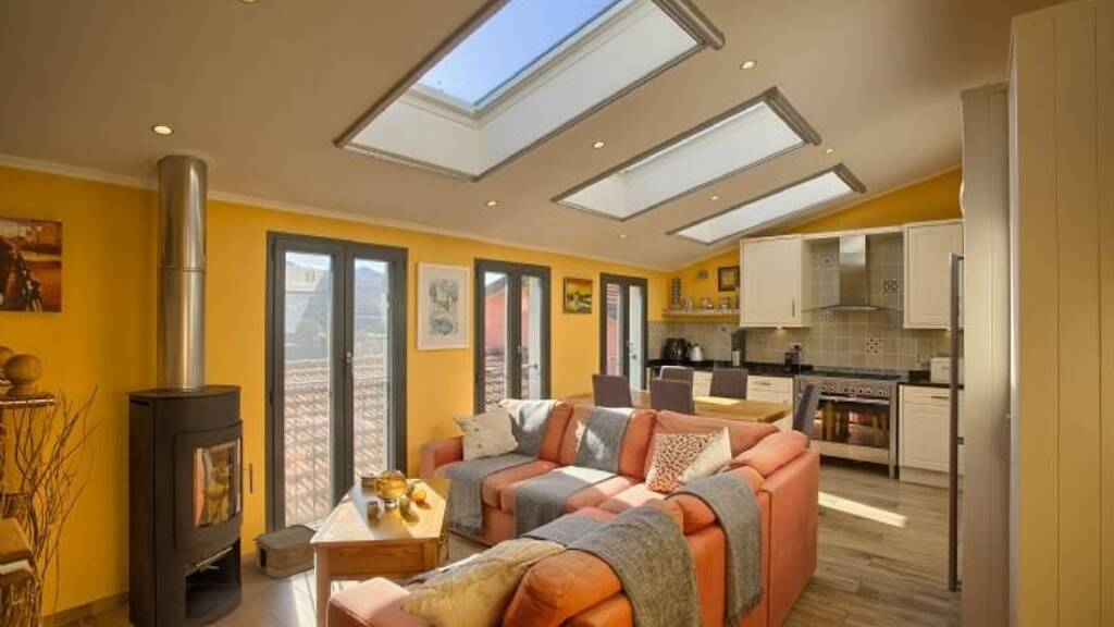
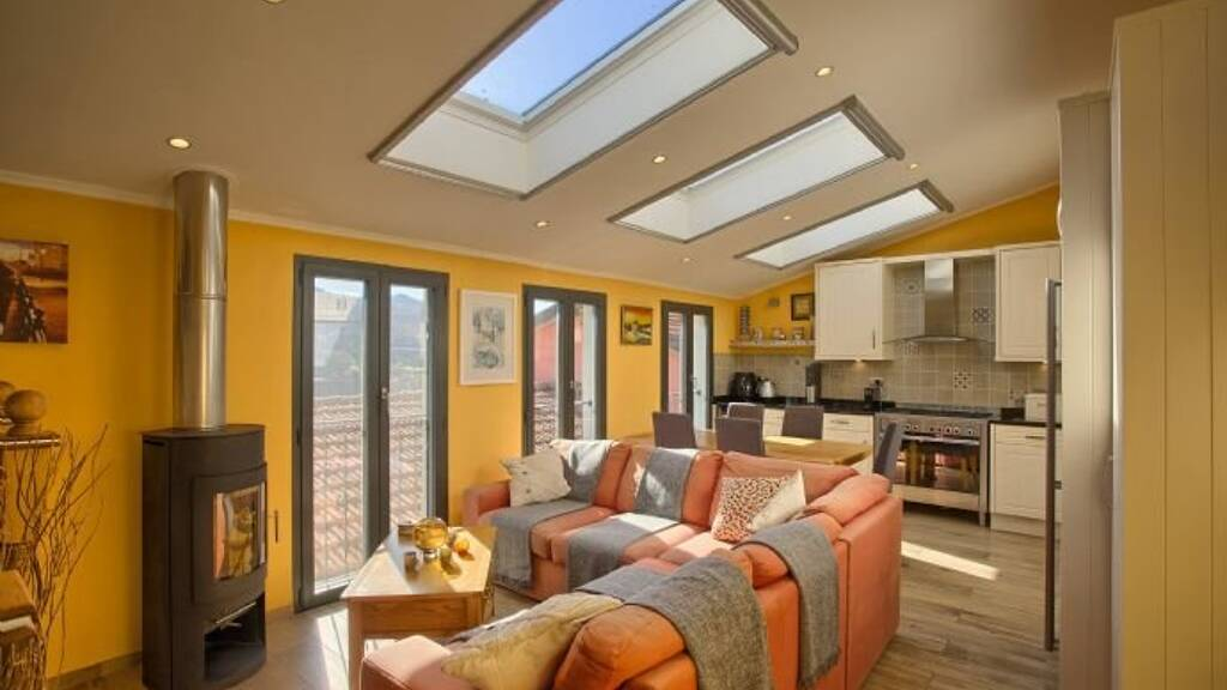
- woven basket [251,522,318,579]
